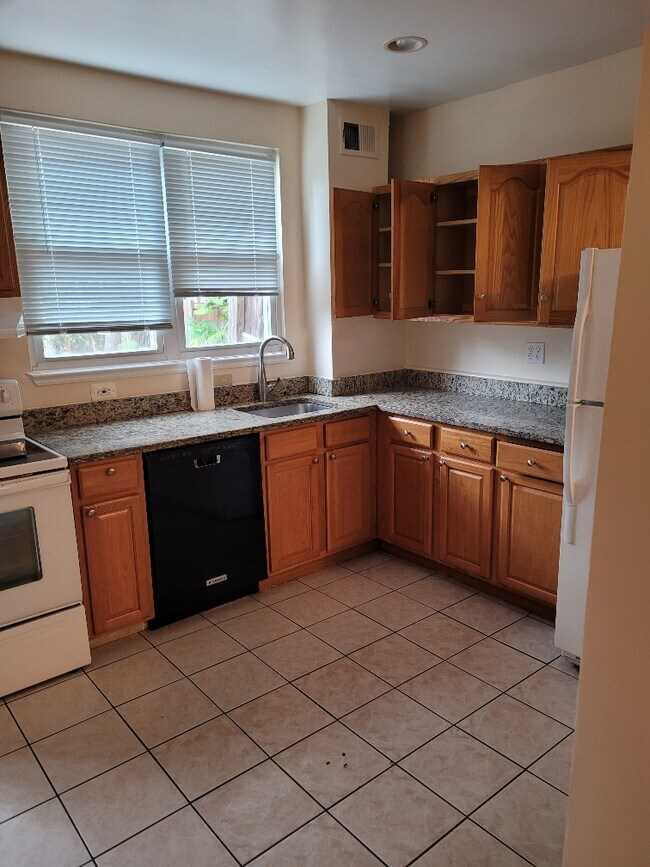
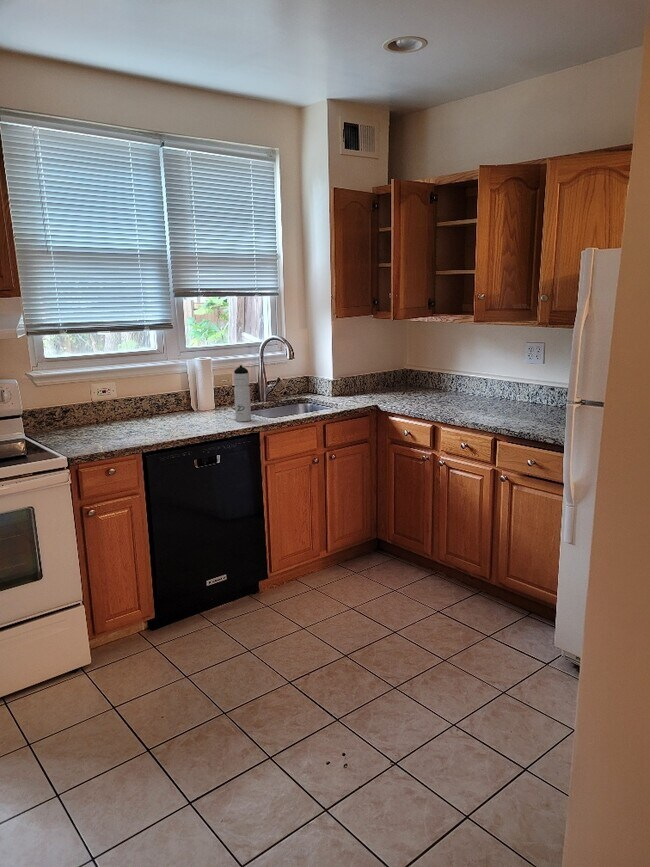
+ water bottle [232,364,252,422]
